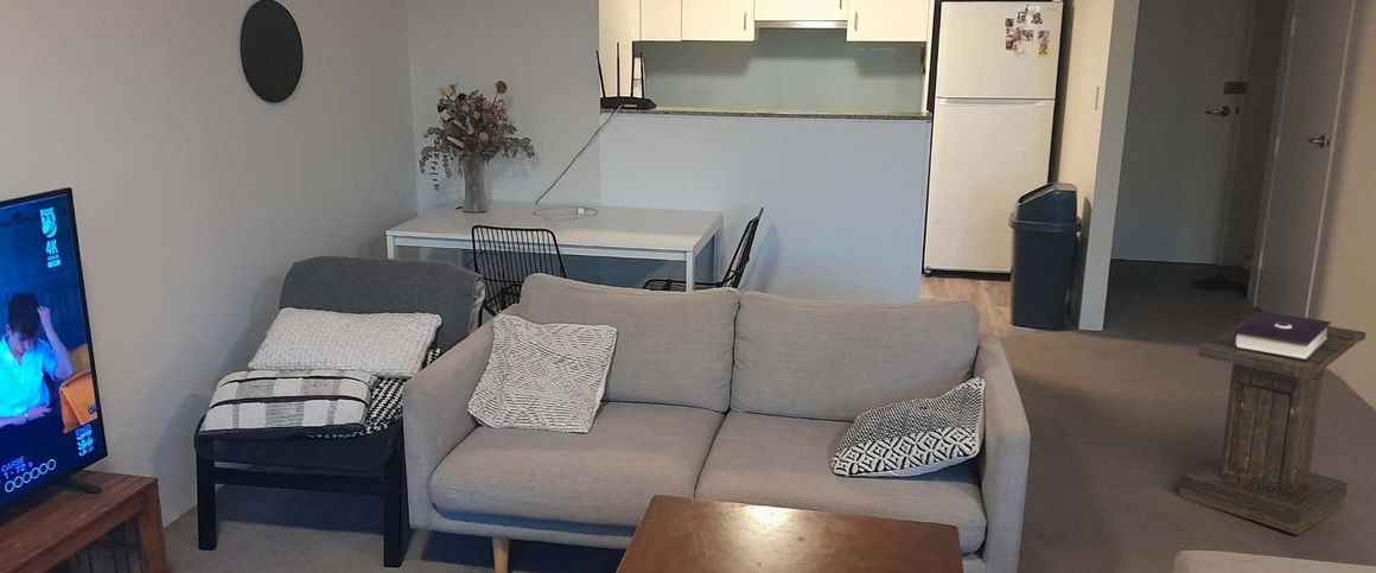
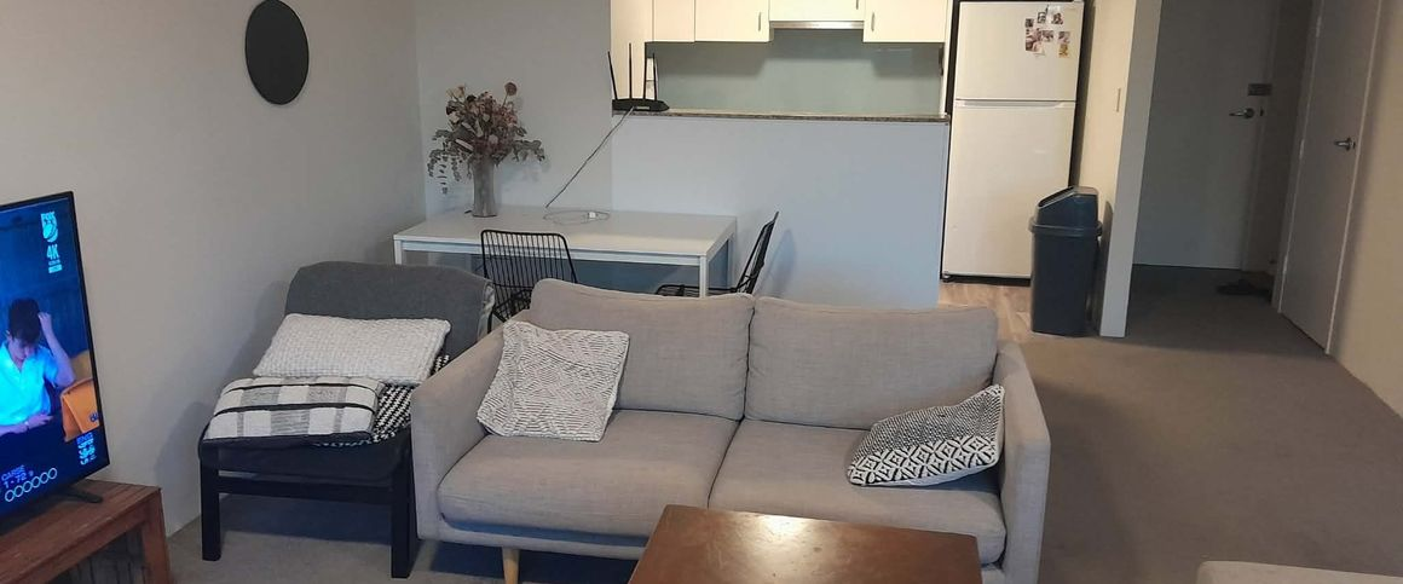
- lectern [1178,311,1367,536]
